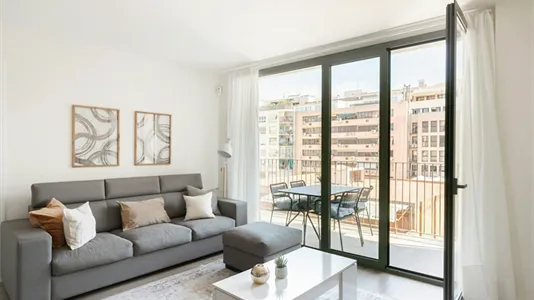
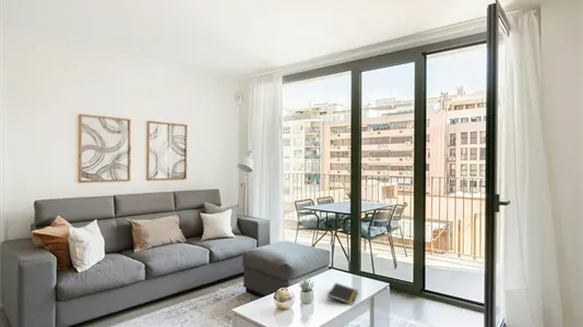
+ notepad [326,281,359,306]
